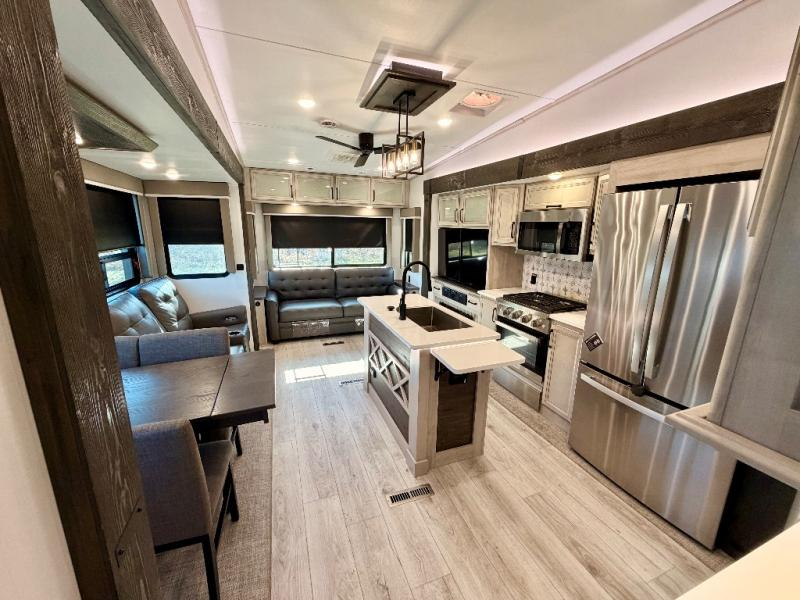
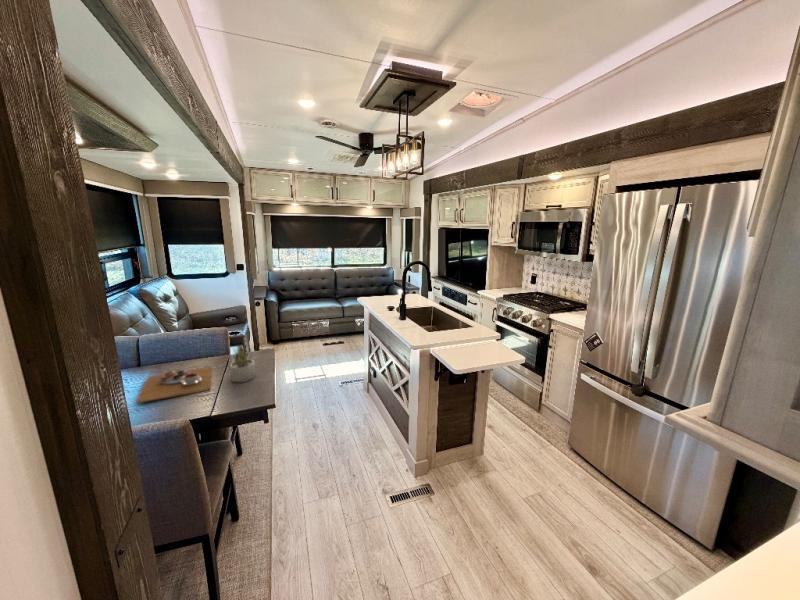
+ succulent plant [228,342,256,383]
+ placemat [134,366,213,405]
